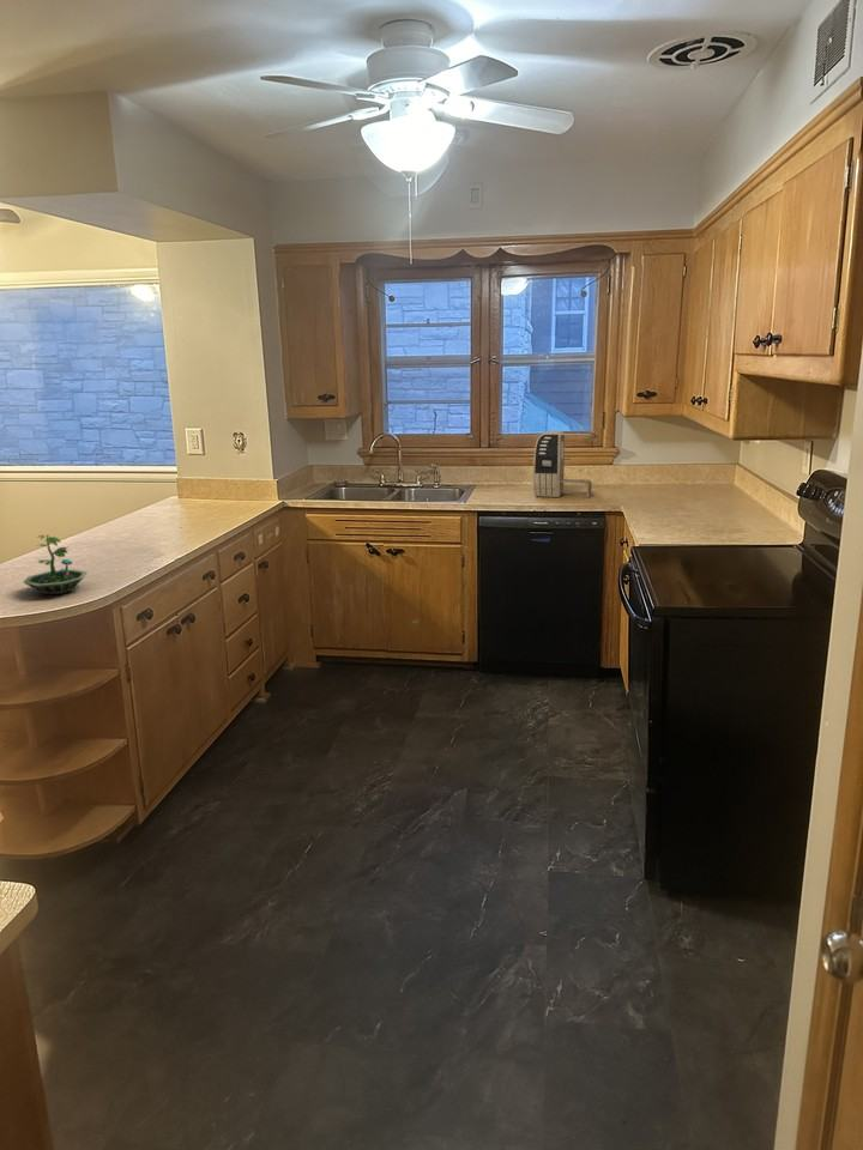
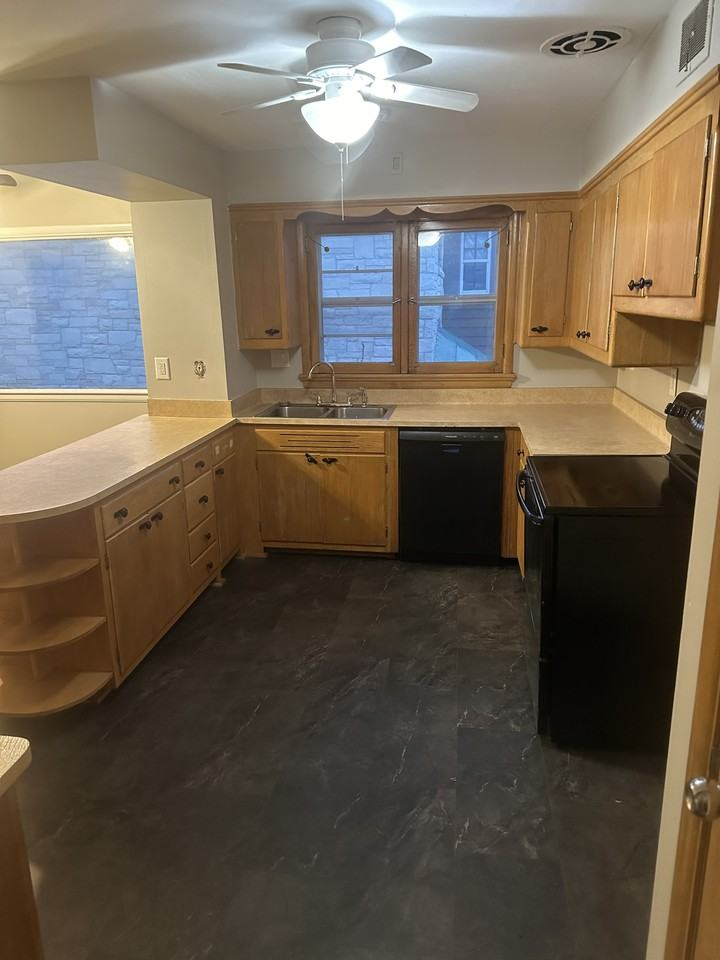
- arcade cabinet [532,430,596,498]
- terrarium [22,533,89,595]
